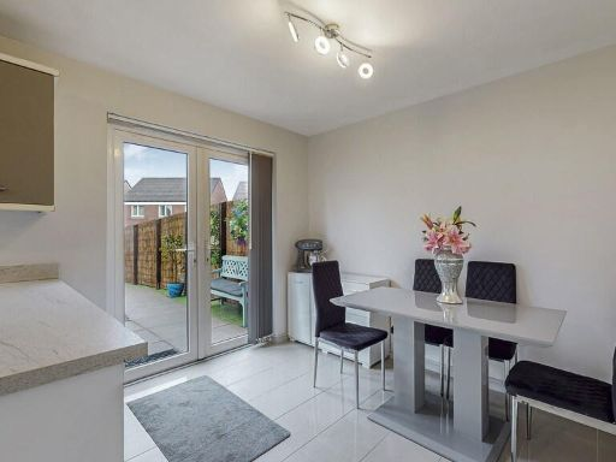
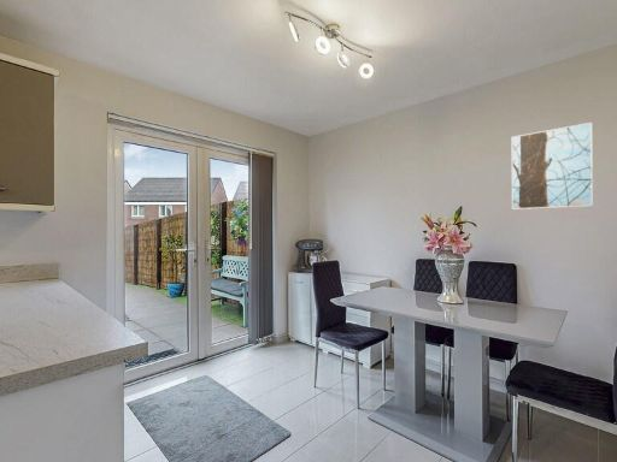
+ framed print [511,122,594,211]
